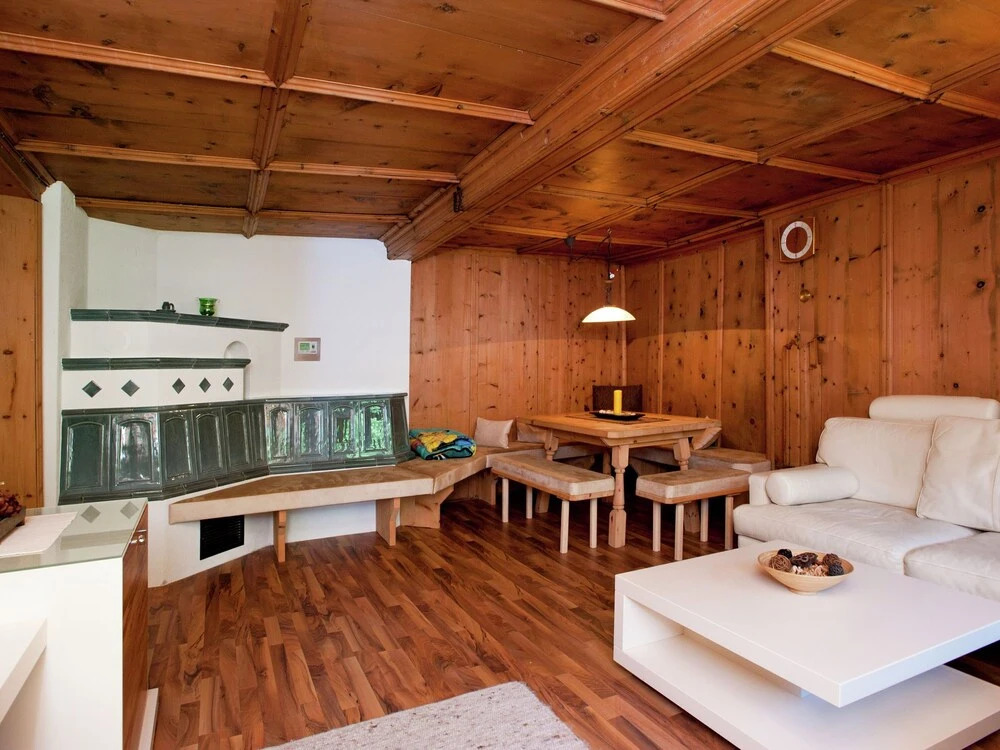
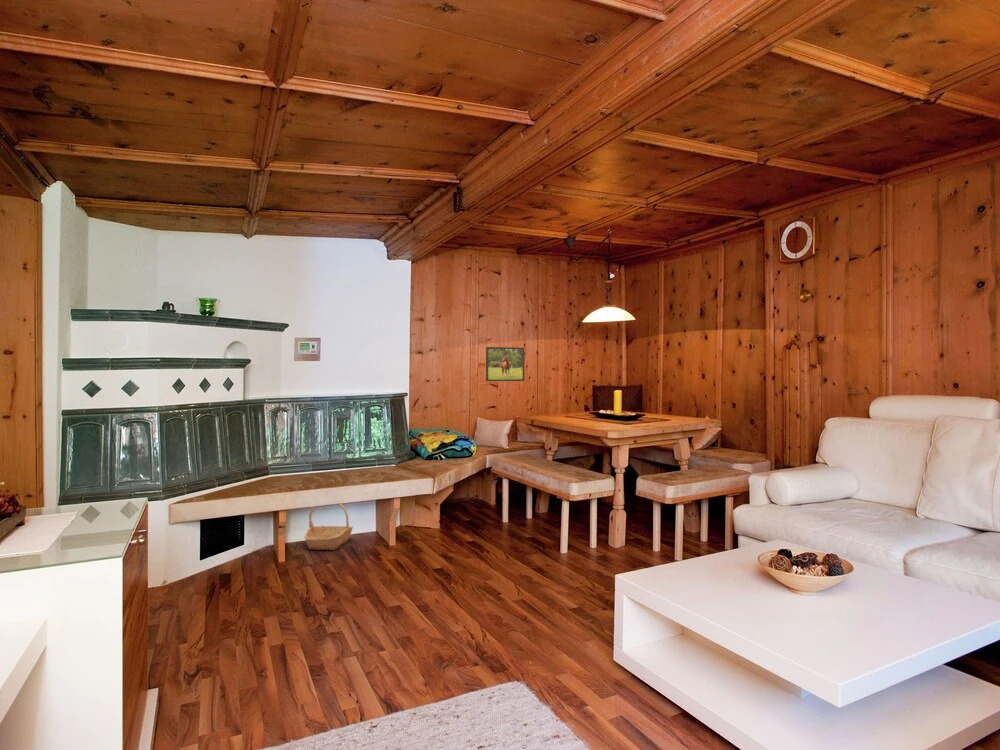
+ basket [303,503,354,551]
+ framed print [485,346,525,382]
